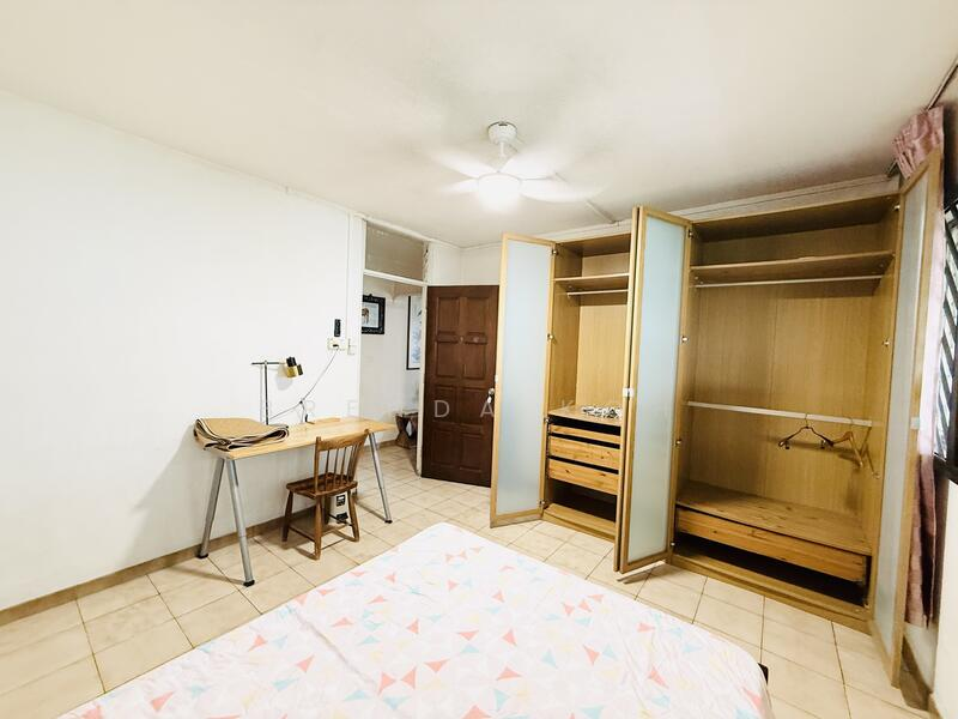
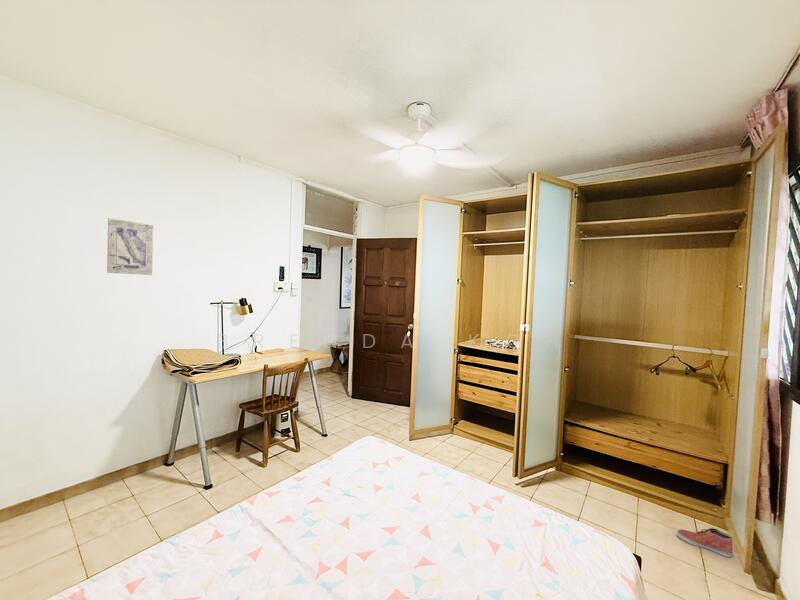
+ shoe [676,527,734,558]
+ wall art [106,217,154,276]
